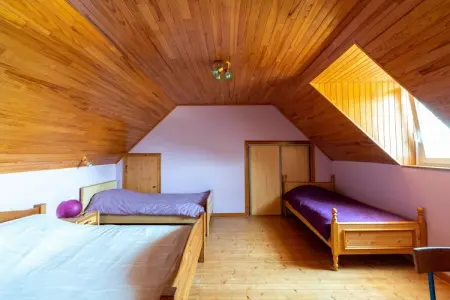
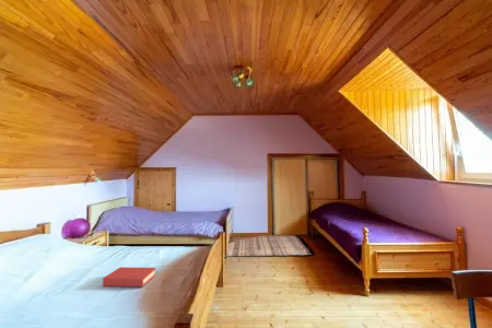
+ hardback book [102,266,156,288]
+ rug [225,234,317,257]
